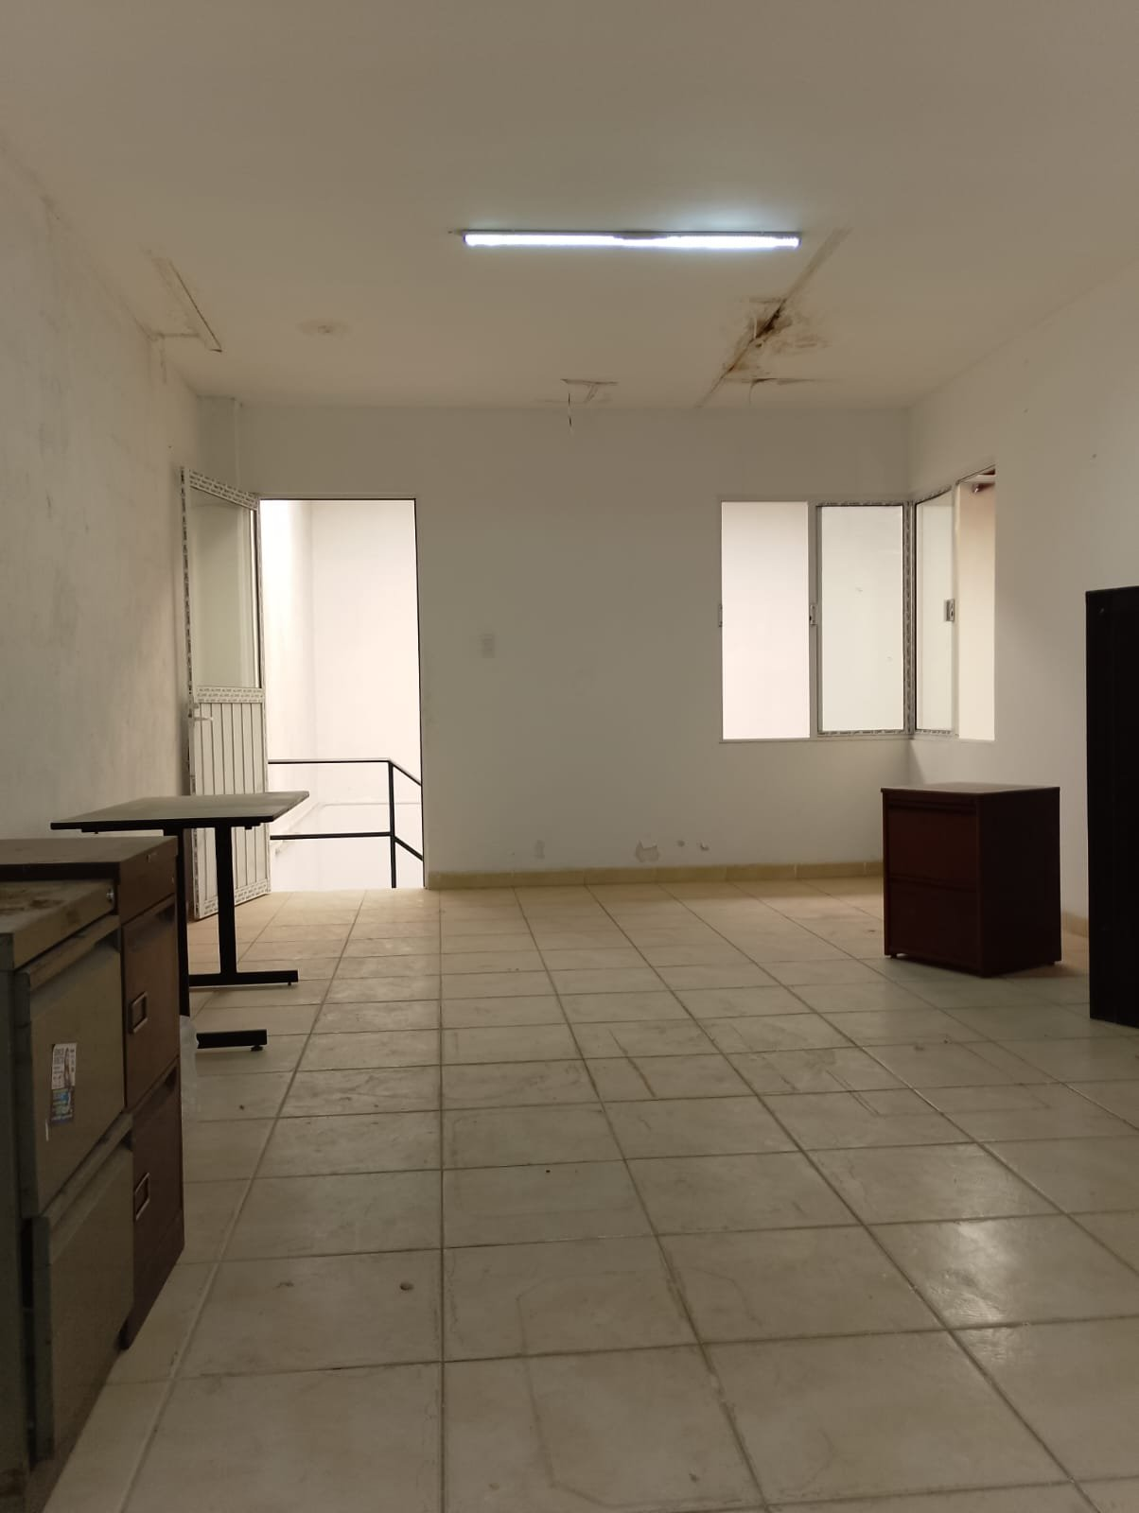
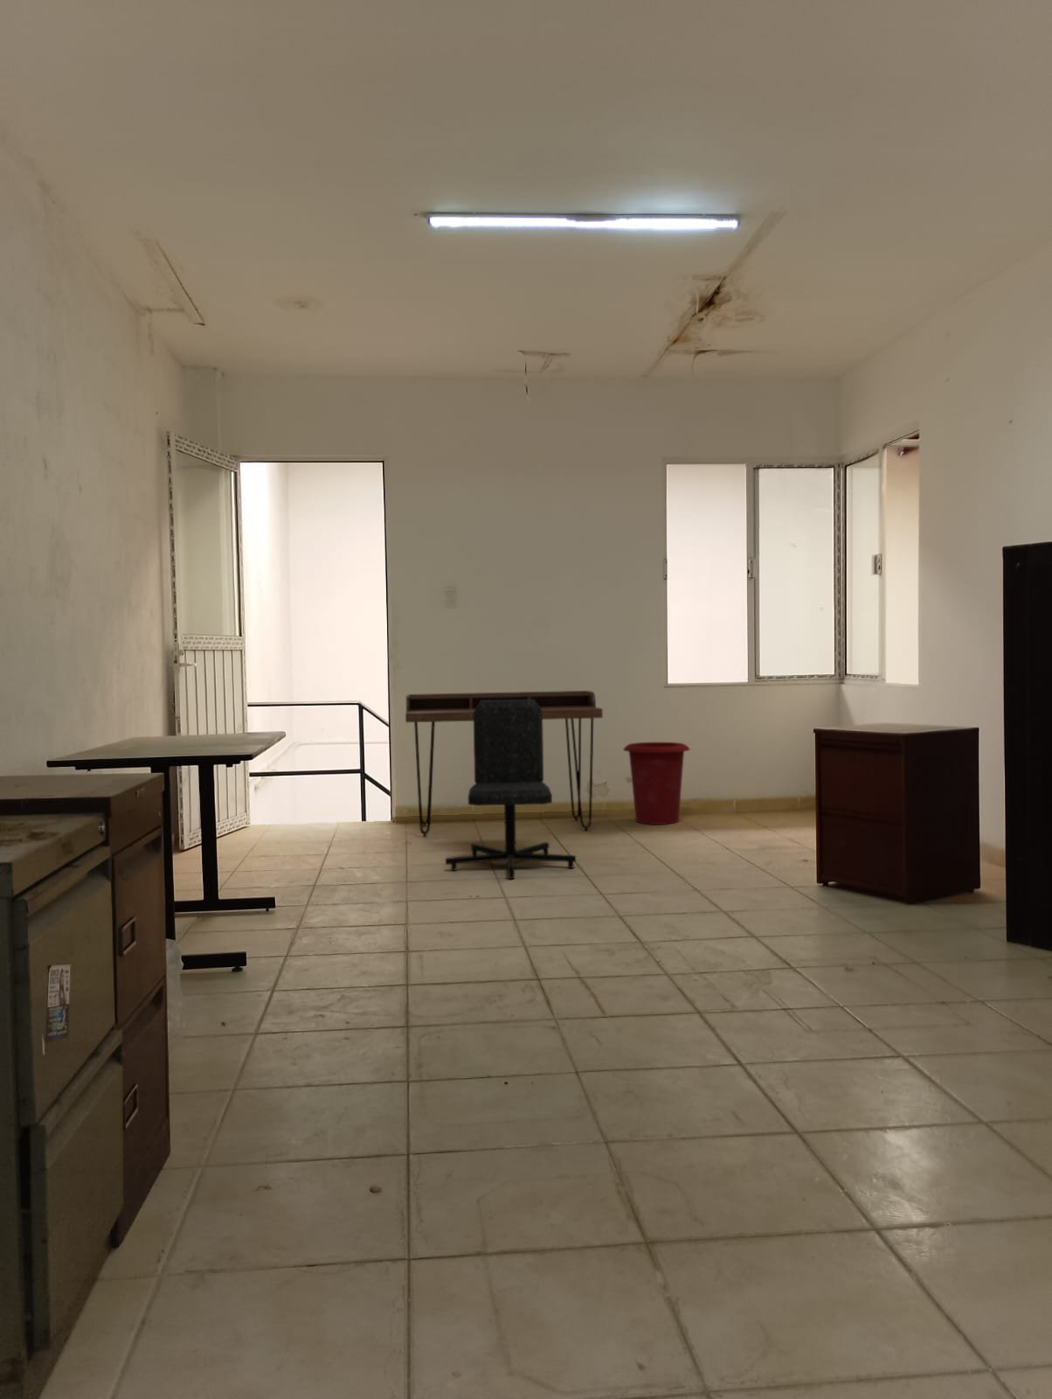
+ chair [444,699,577,879]
+ desk [404,690,603,837]
+ waste bin [622,741,691,825]
